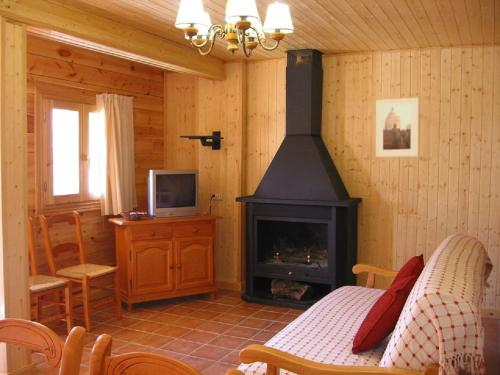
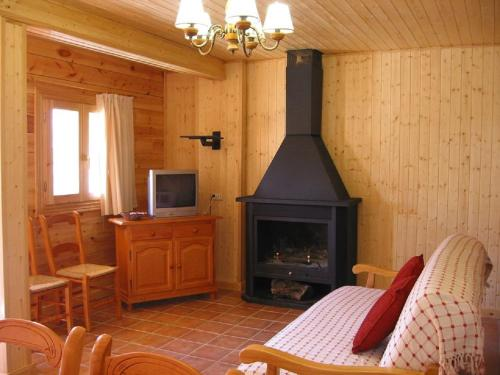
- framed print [375,97,420,158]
